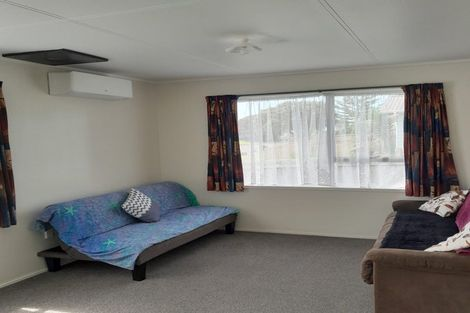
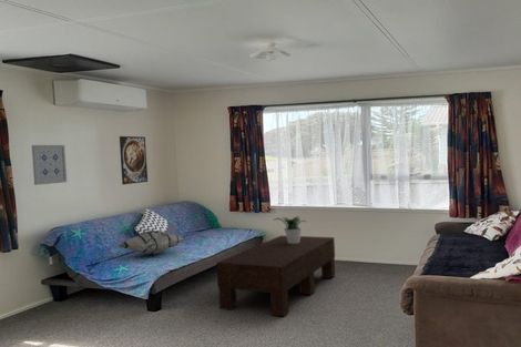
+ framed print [119,135,149,185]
+ coffee table [215,235,336,317]
+ decorative pillow [118,229,185,255]
+ potted plant [272,216,308,244]
+ wall art [31,144,68,186]
